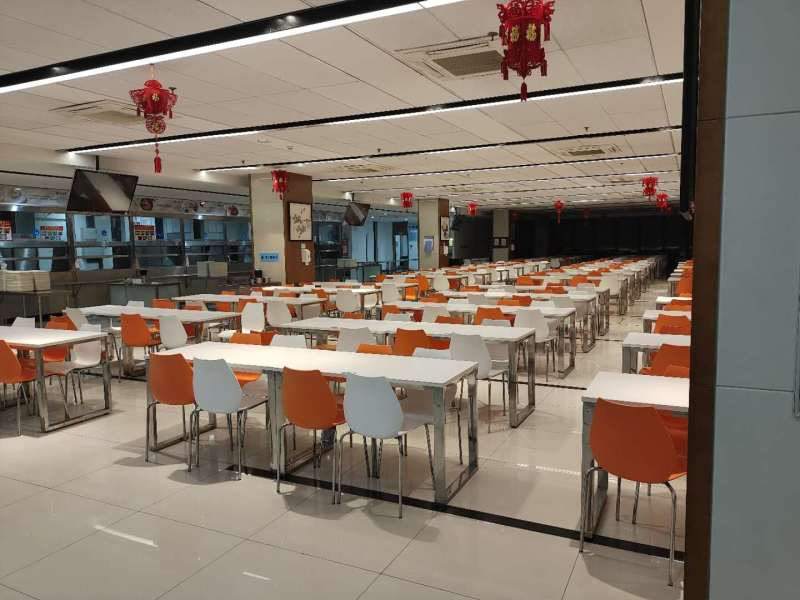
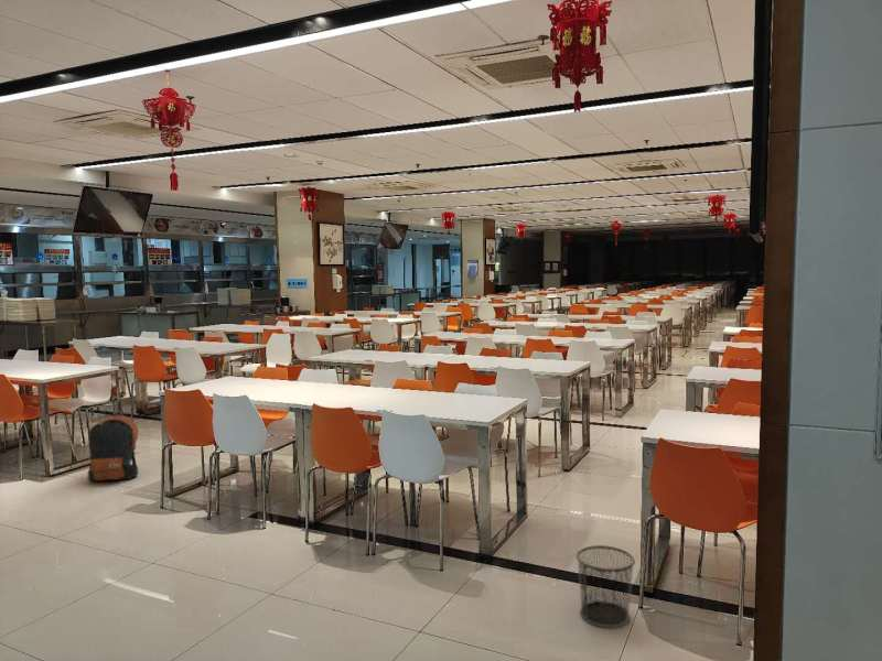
+ backpack [87,411,140,483]
+ waste bin [576,544,636,629]
